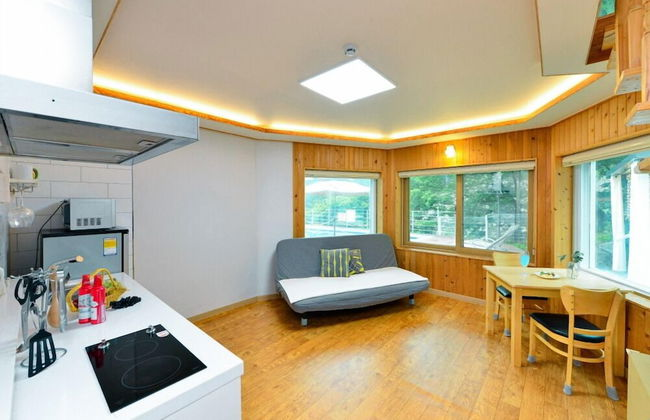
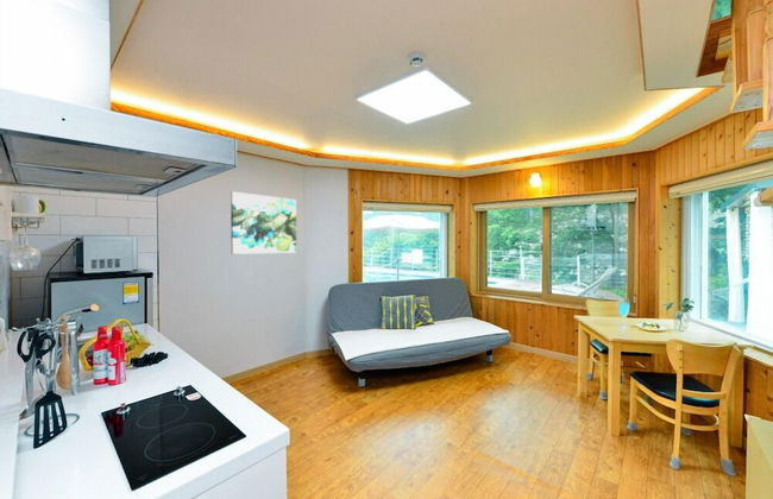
+ wall art [230,190,297,255]
